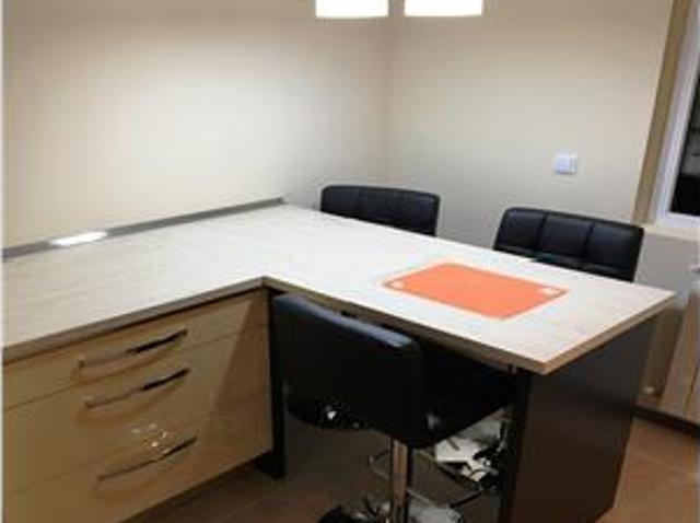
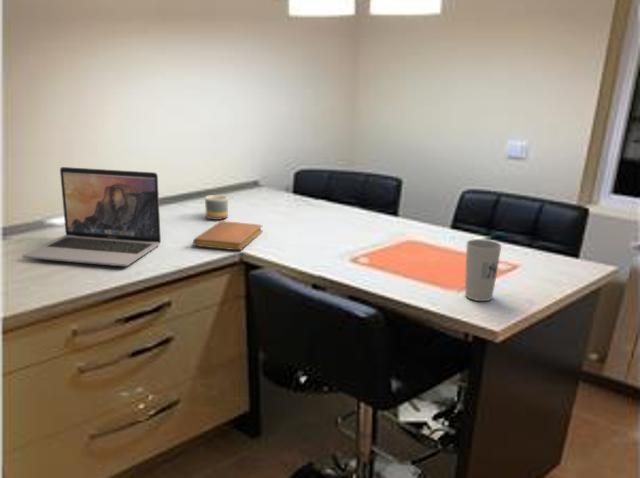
+ mug [204,194,229,221]
+ laptop [21,166,162,267]
+ notebook [192,220,264,251]
+ cup [464,238,503,302]
